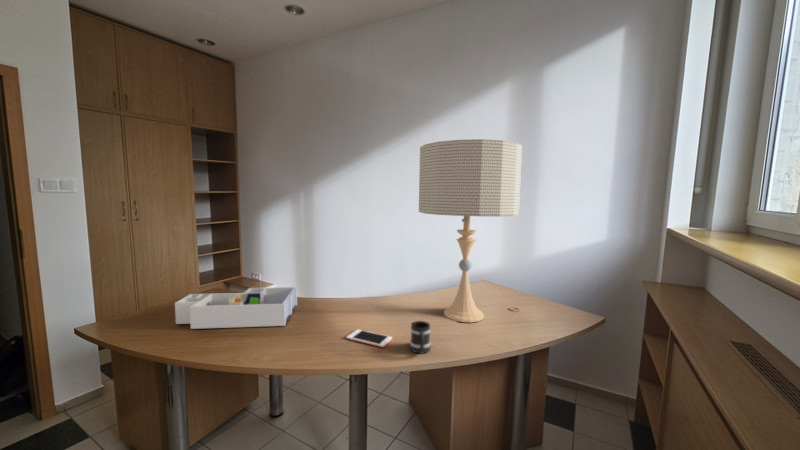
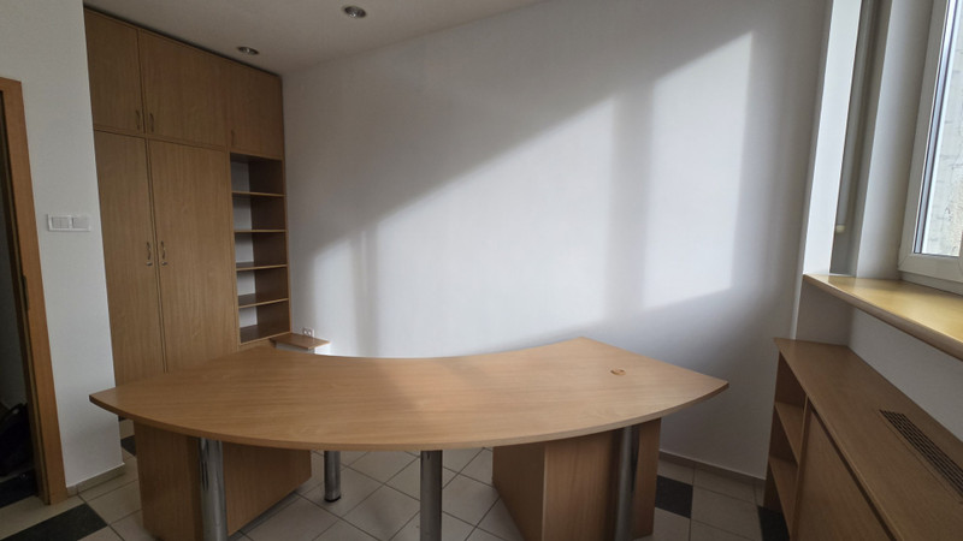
- desk organizer [174,286,298,330]
- desk lamp [418,138,523,323]
- cell phone [346,328,393,348]
- mug [409,320,432,355]
